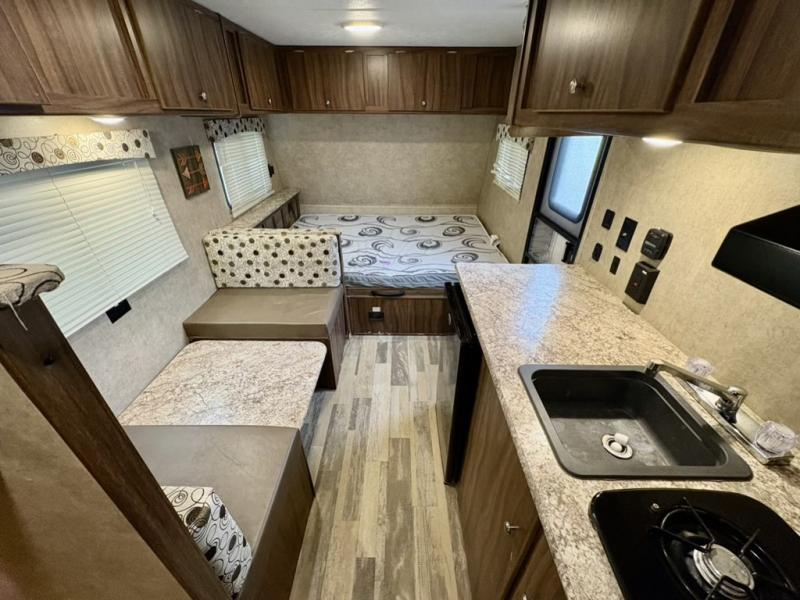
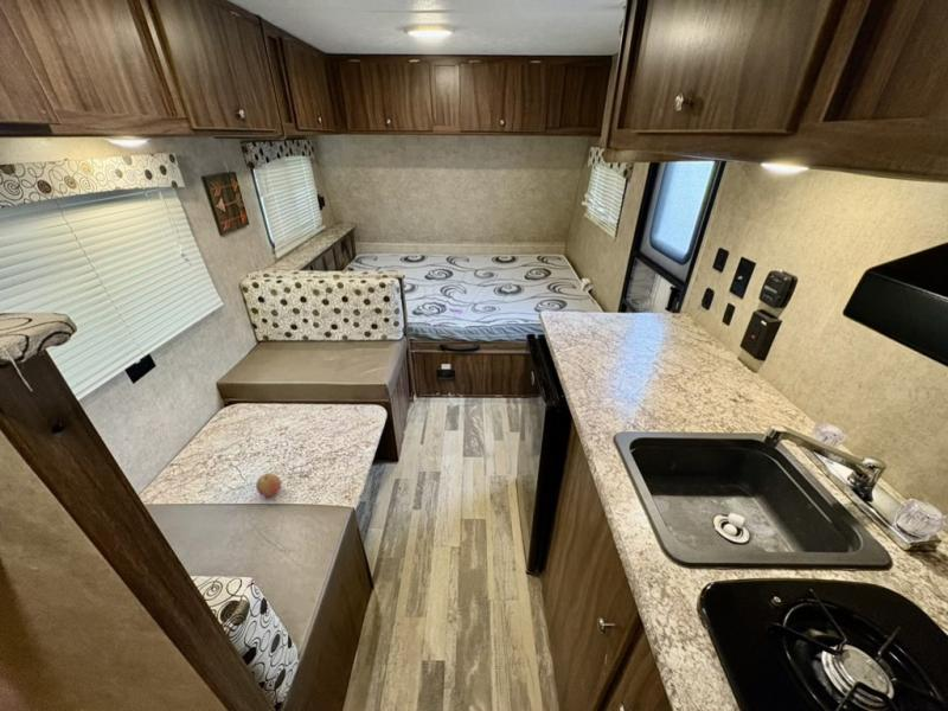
+ fruit [255,472,282,498]
